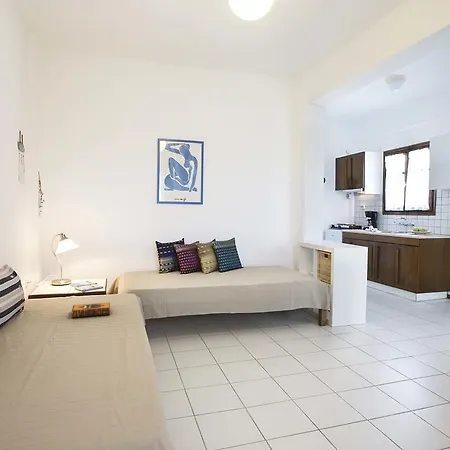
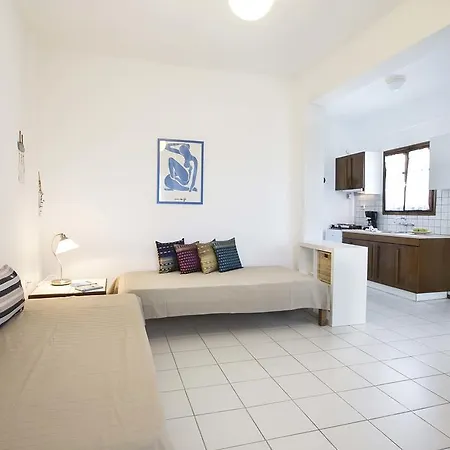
- hardback book [71,302,111,319]
